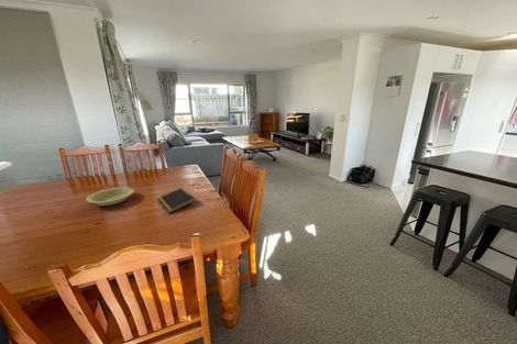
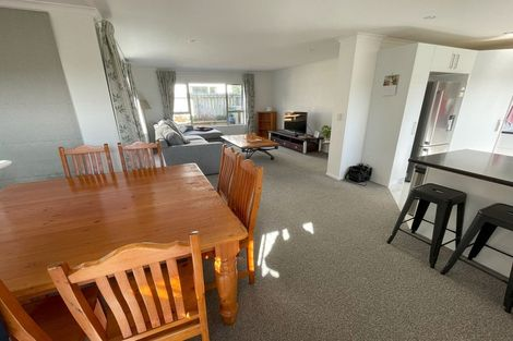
- notepad [155,187,196,214]
- bowl [85,186,135,207]
